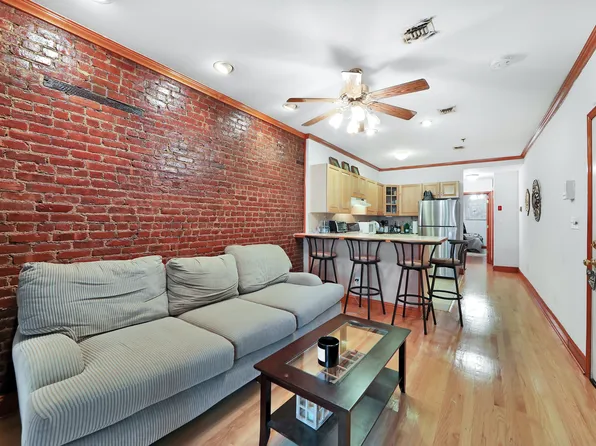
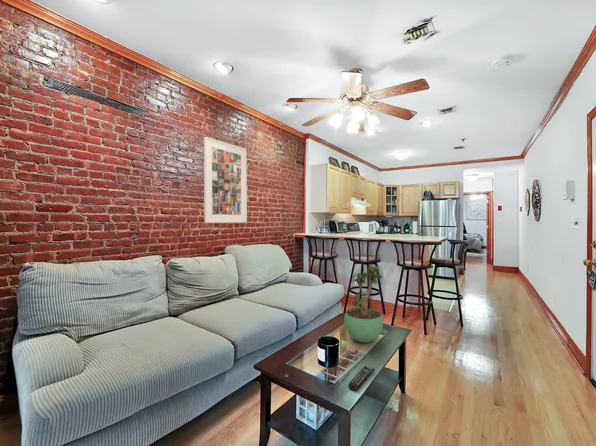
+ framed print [203,136,248,224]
+ potted plant [343,264,384,343]
+ remote control [348,365,376,392]
